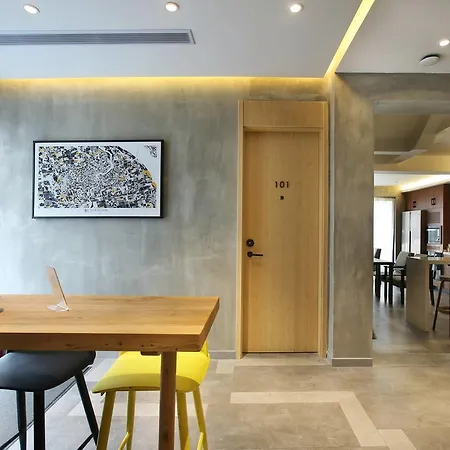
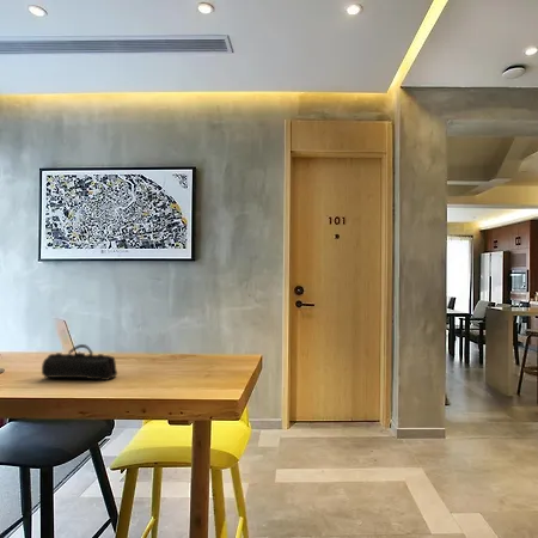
+ pencil case [41,343,118,381]
